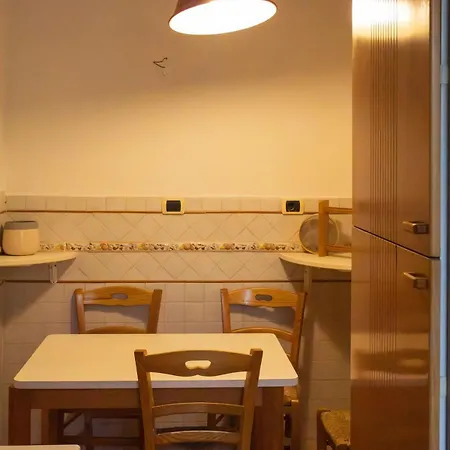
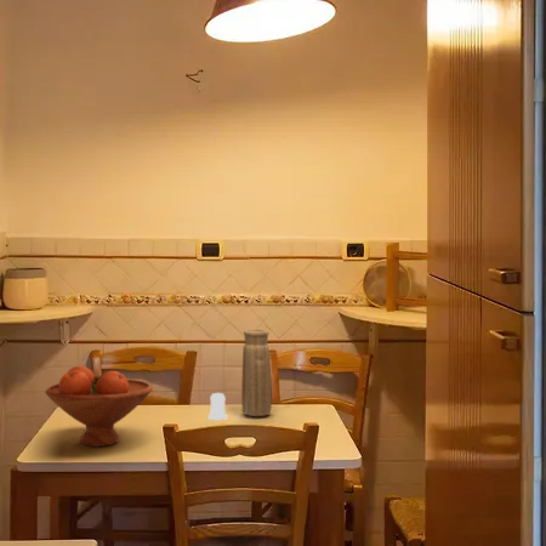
+ vase [240,329,273,417]
+ salt shaker [206,392,229,421]
+ fruit bowl [45,365,154,448]
